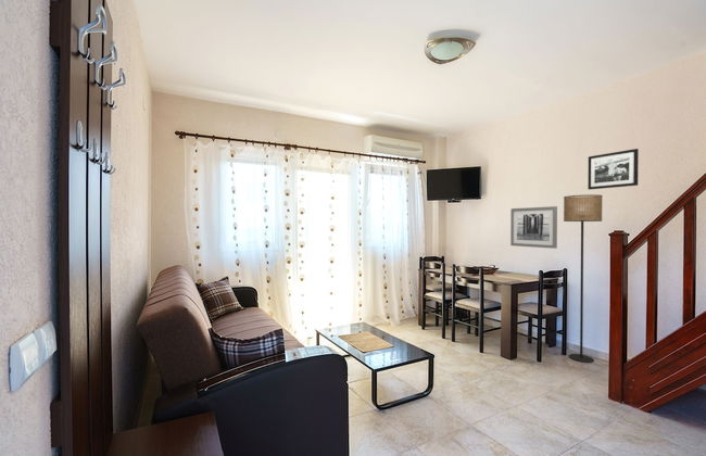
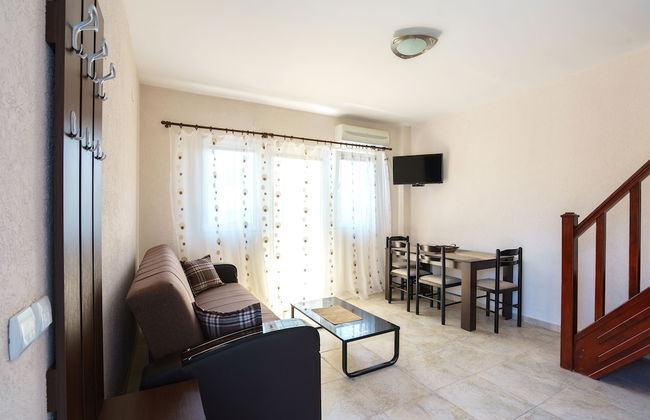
- wall art [509,205,558,250]
- floor lamp [563,193,604,364]
- picture frame [587,148,640,191]
